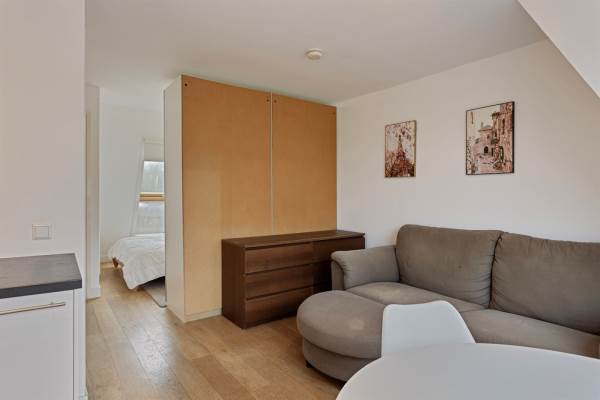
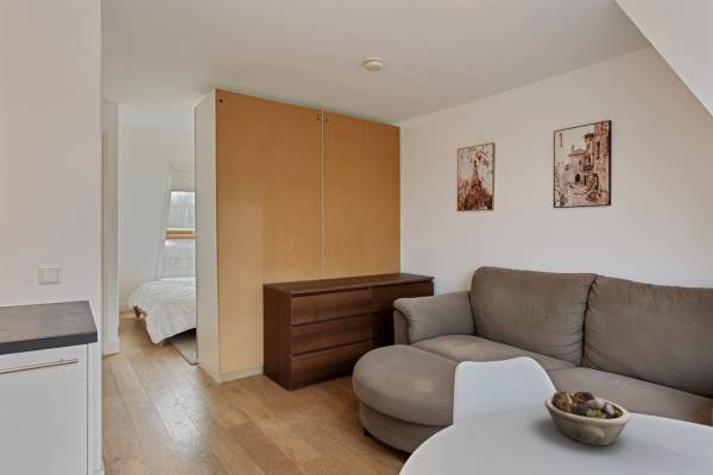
+ succulent planter [544,390,631,446]
